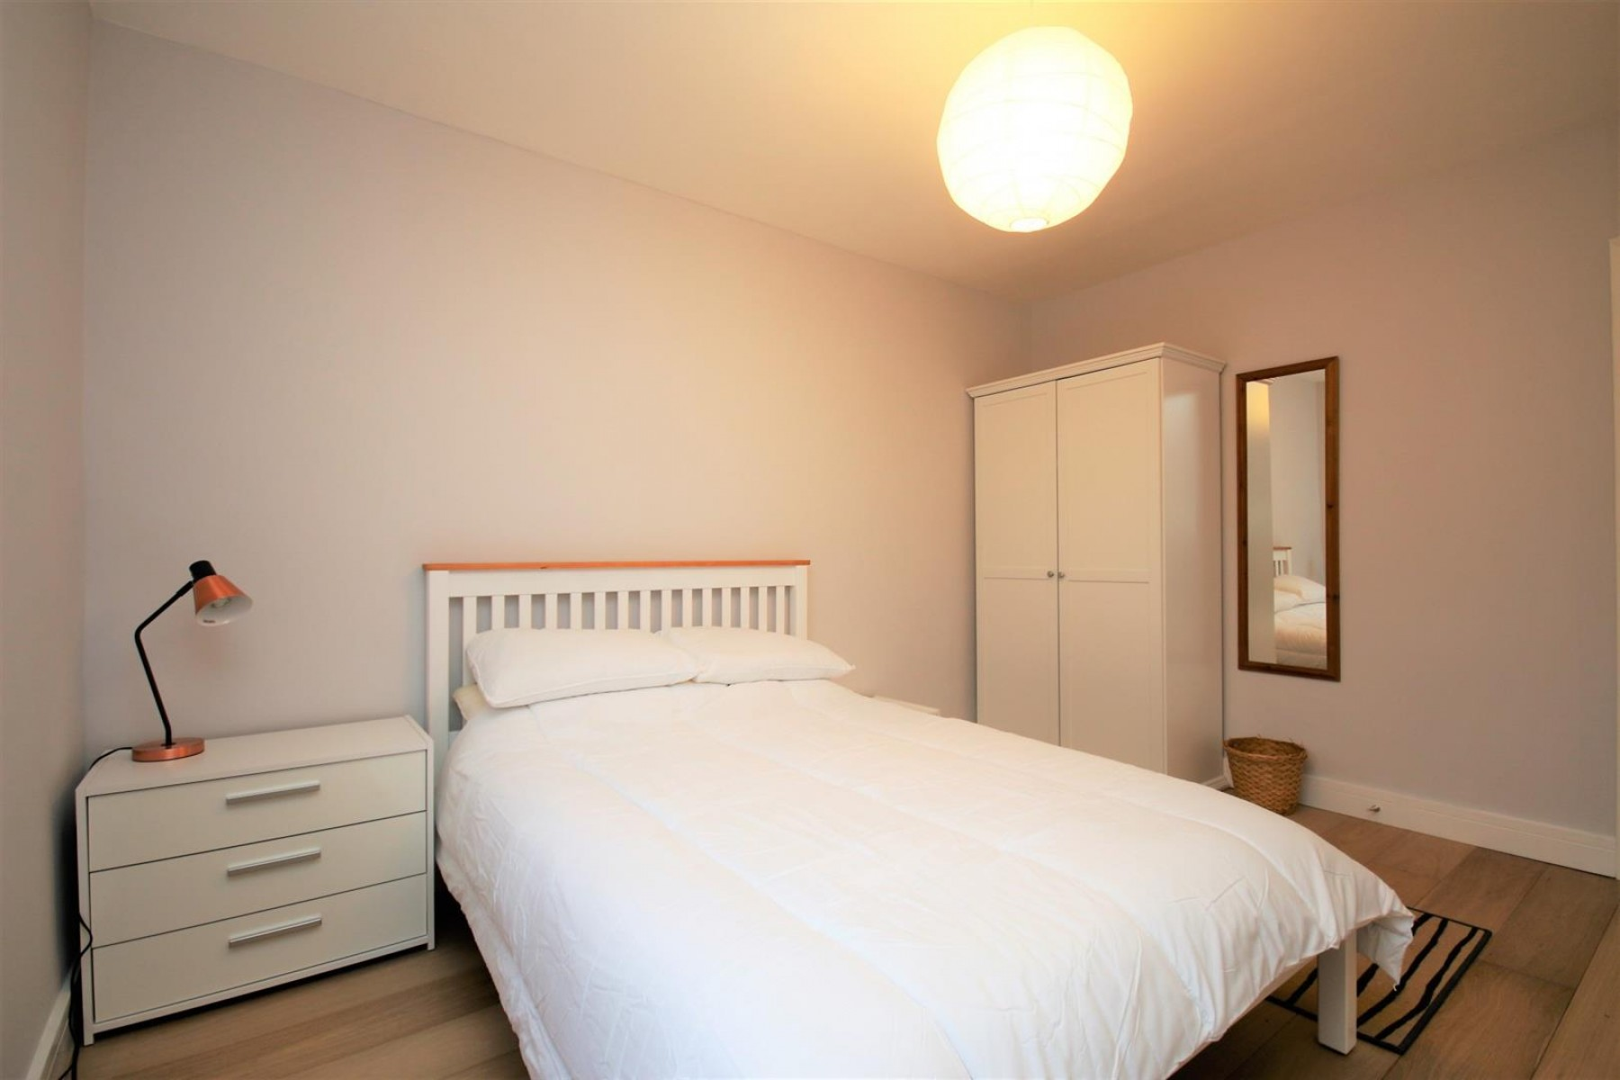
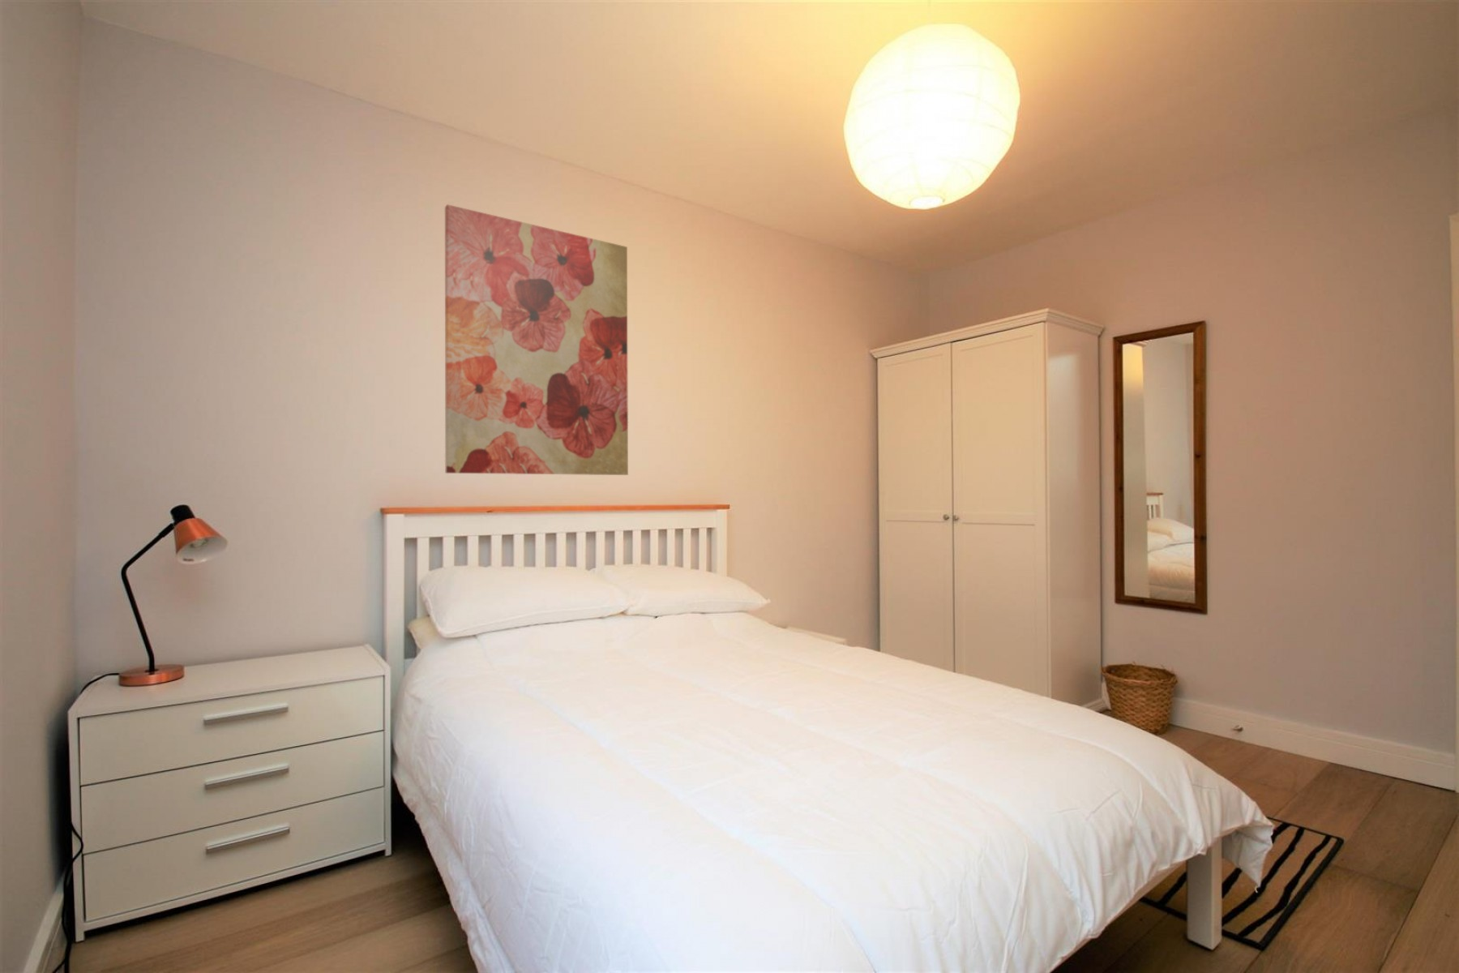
+ wall art [444,203,629,476]
